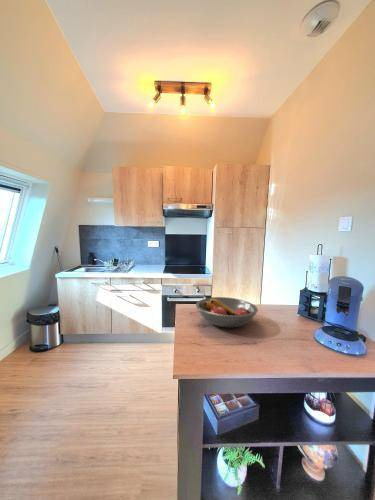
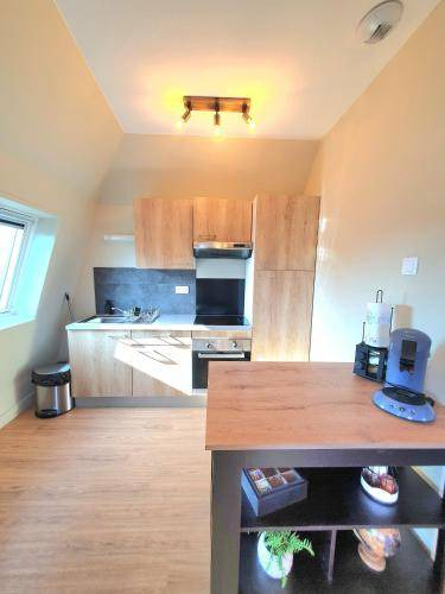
- fruit bowl [195,296,259,328]
